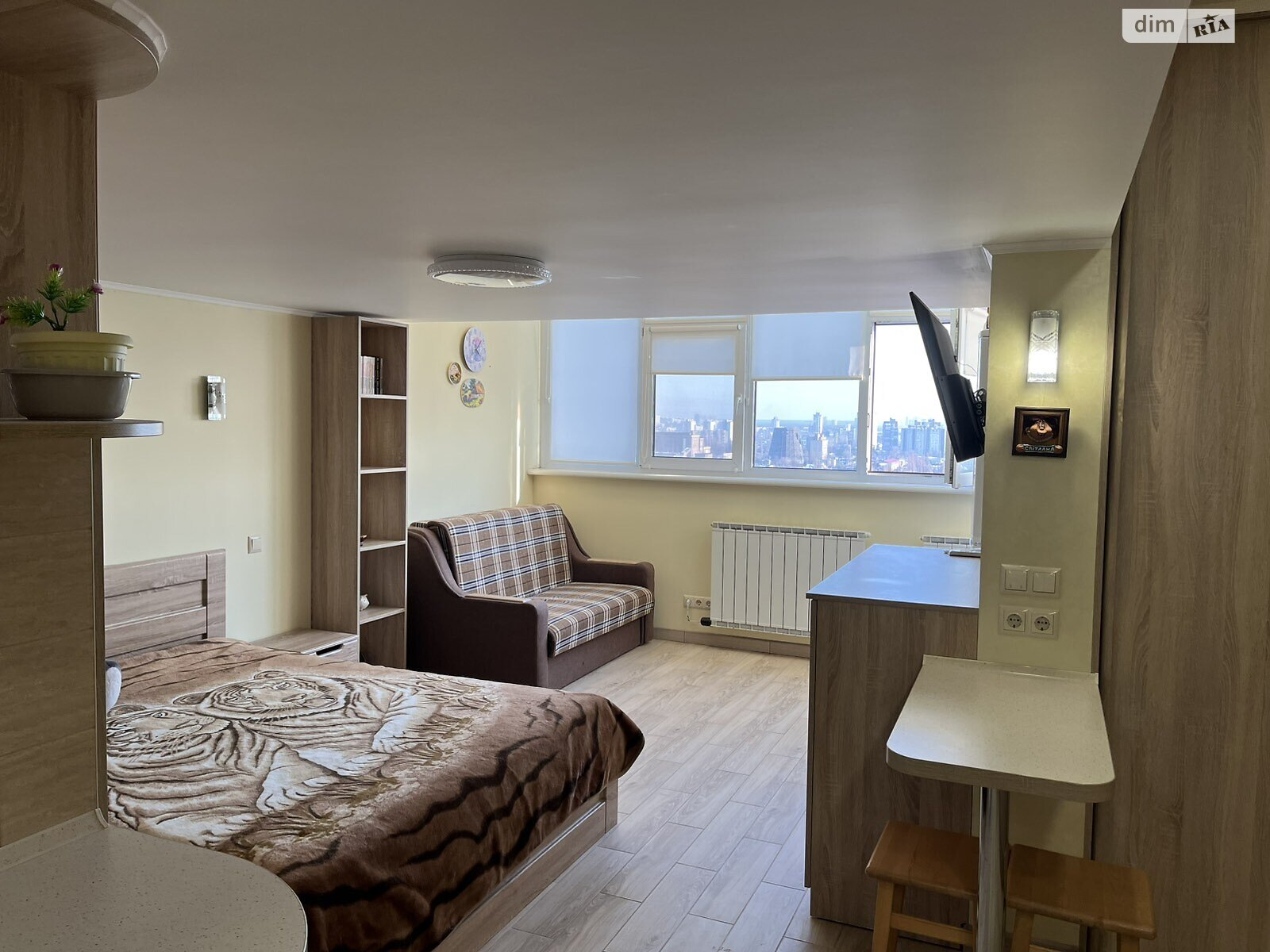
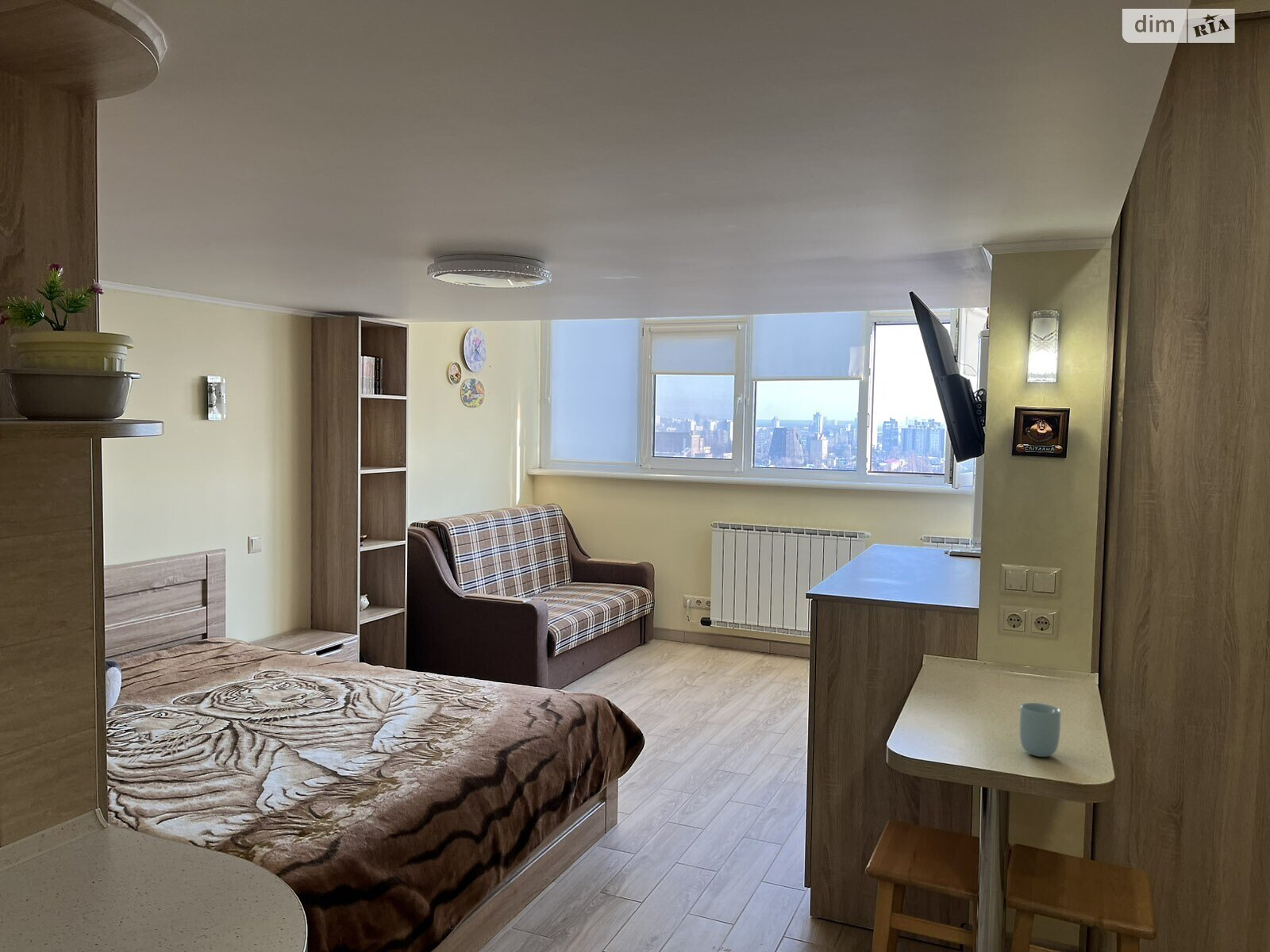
+ cup [1019,702,1061,758]
